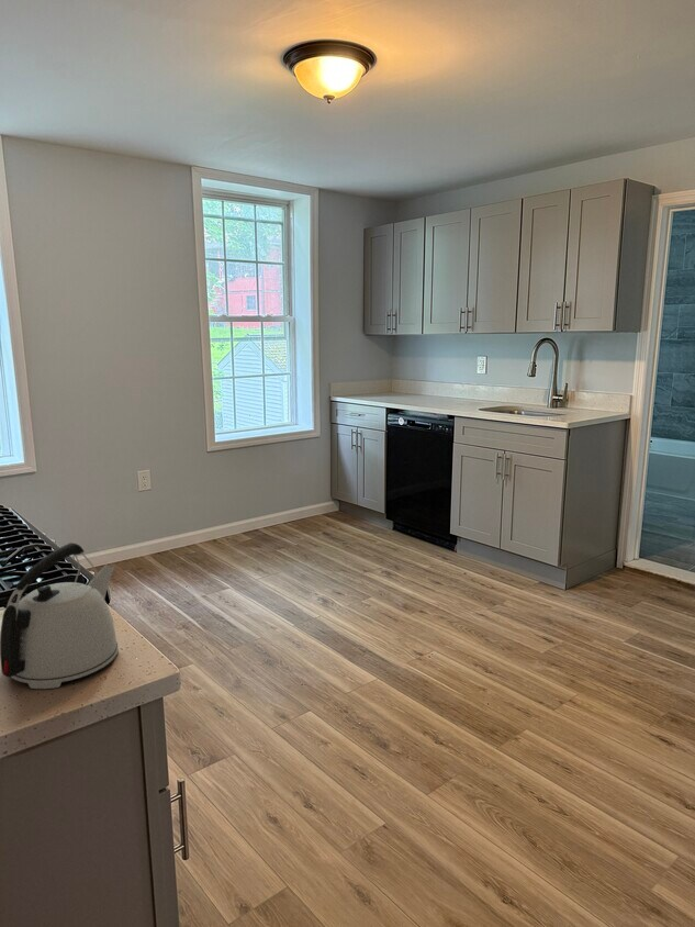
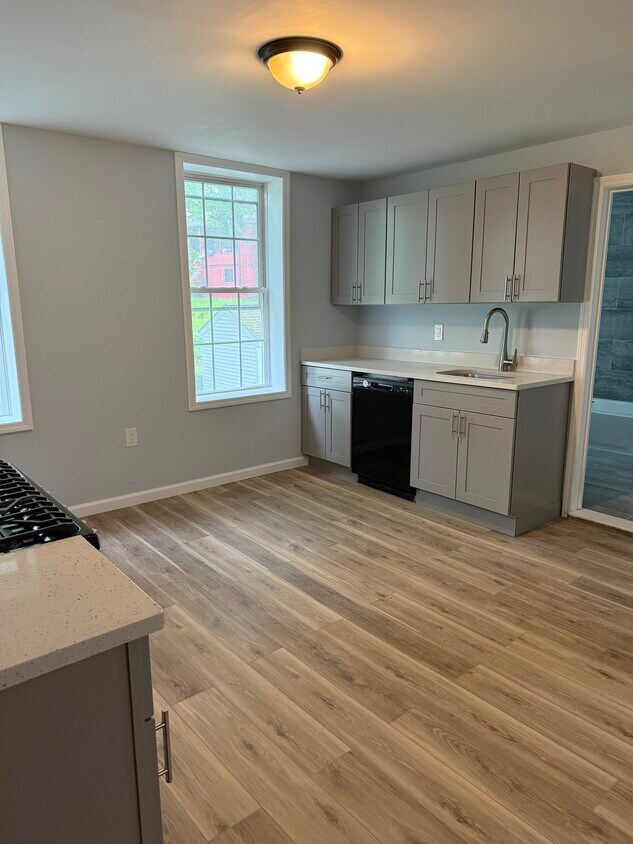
- kettle [0,541,120,690]
